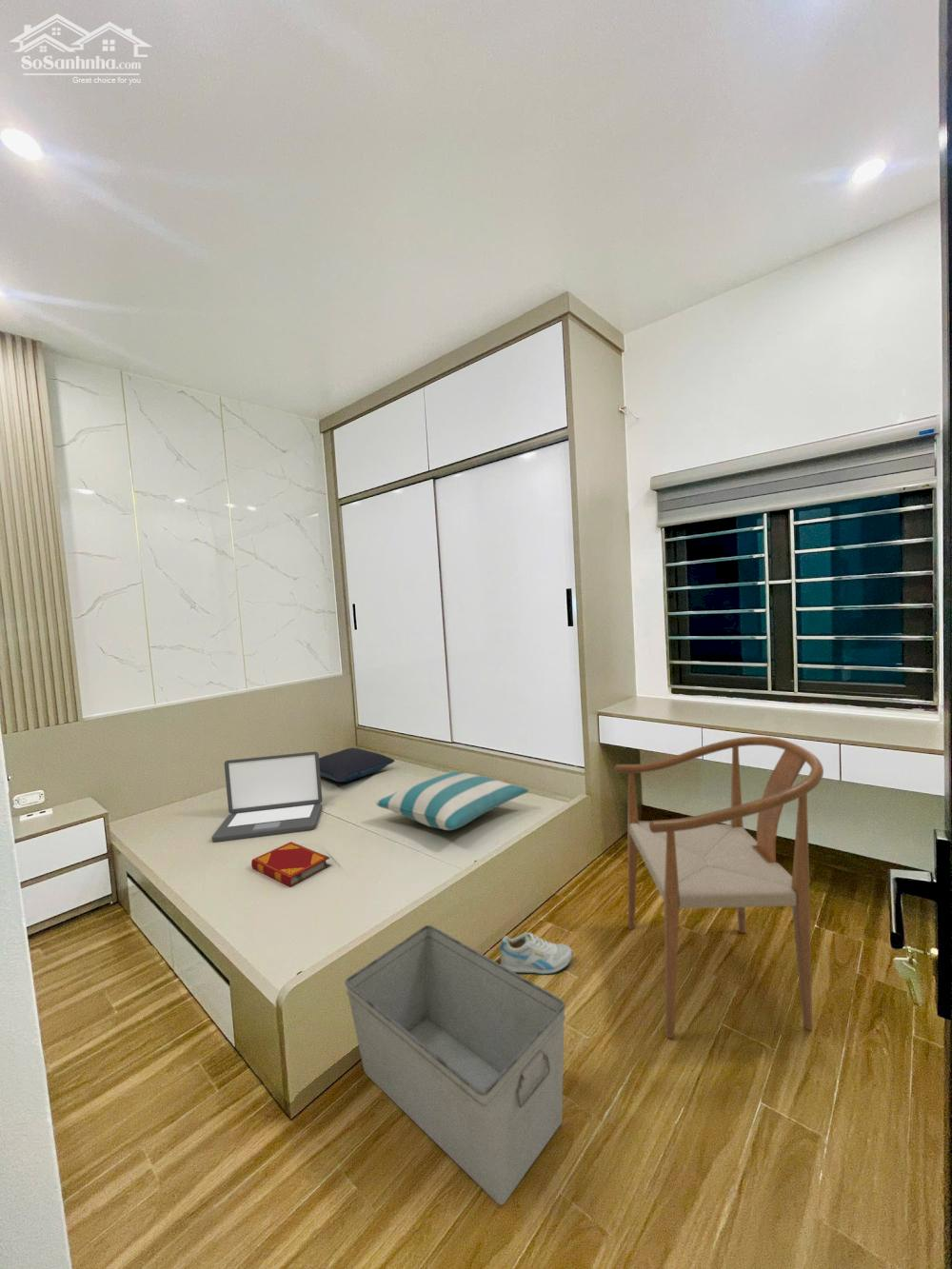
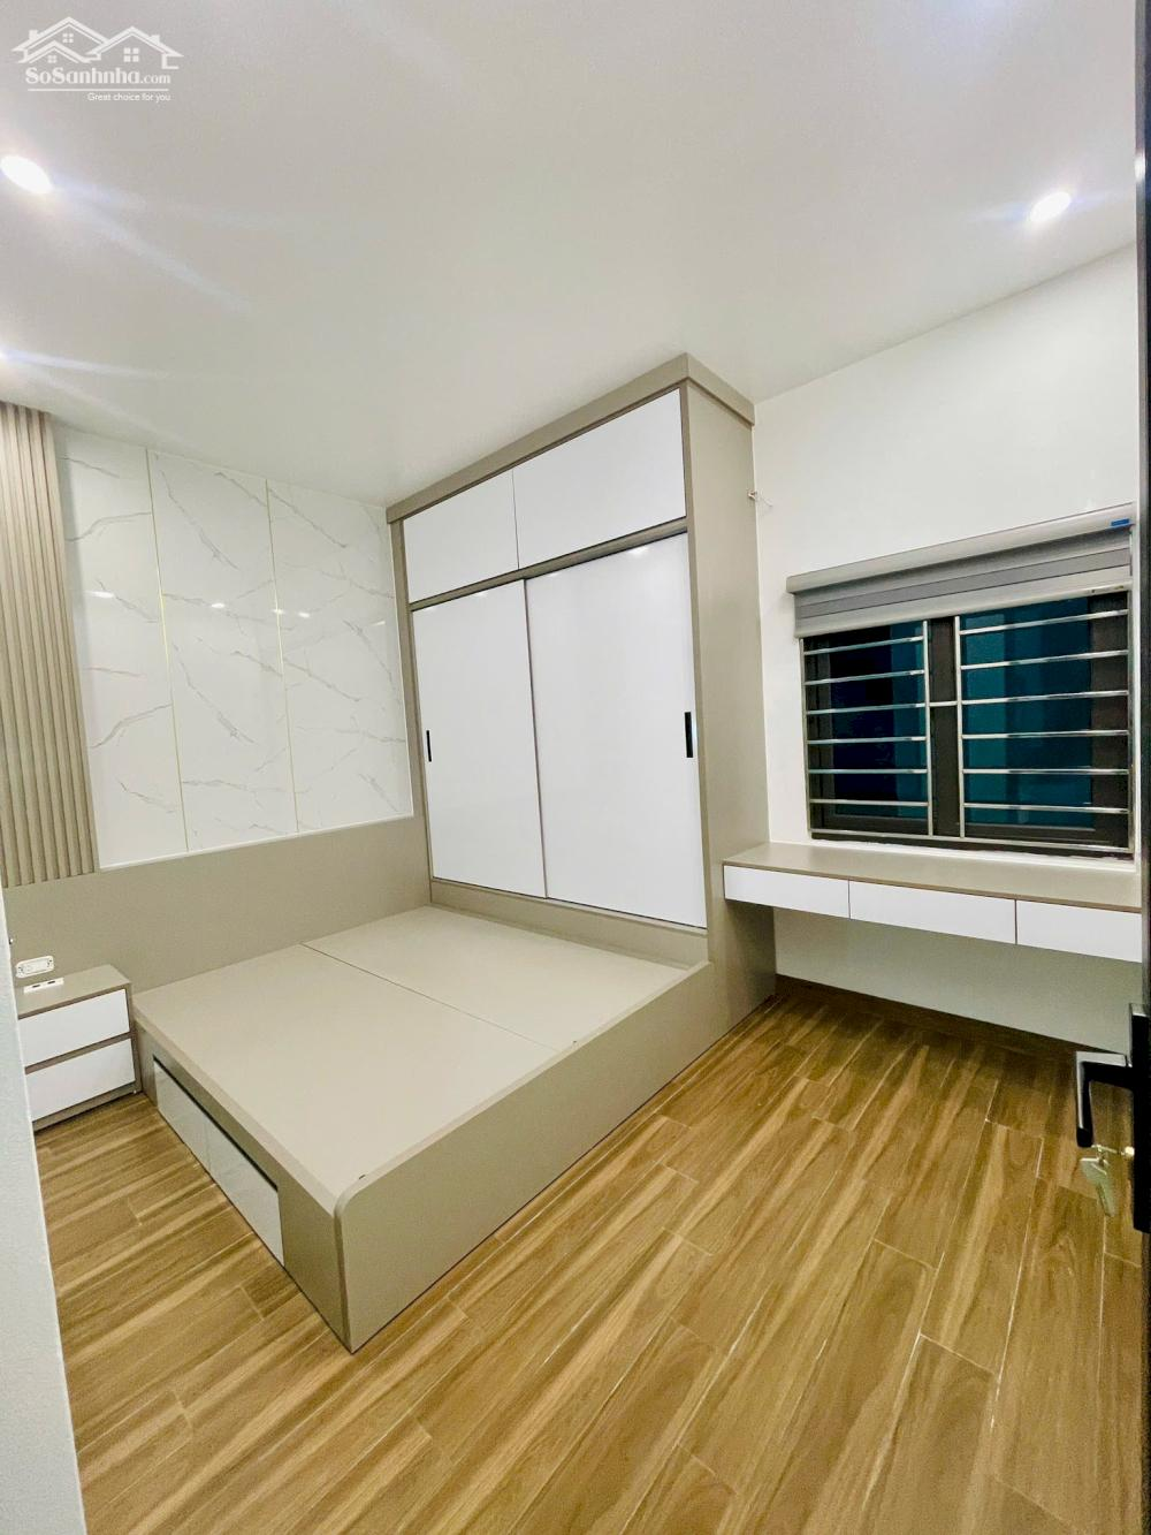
- hardback book [250,841,331,888]
- sneaker [499,931,573,975]
- laptop [211,751,324,843]
- pillow [375,770,529,831]
- pillow [319,747,395,783]
- chair [614,736,824,1039]
- storage bin [344,924,566,1206]
